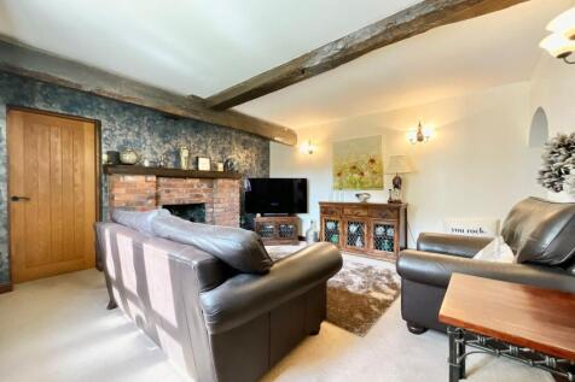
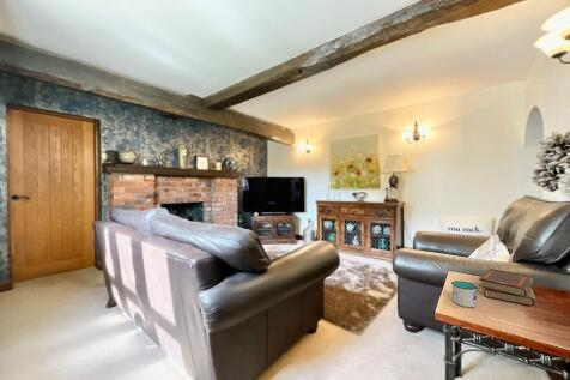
+ mug [450,279,479,308]
+ book set [478,267,538,307]
